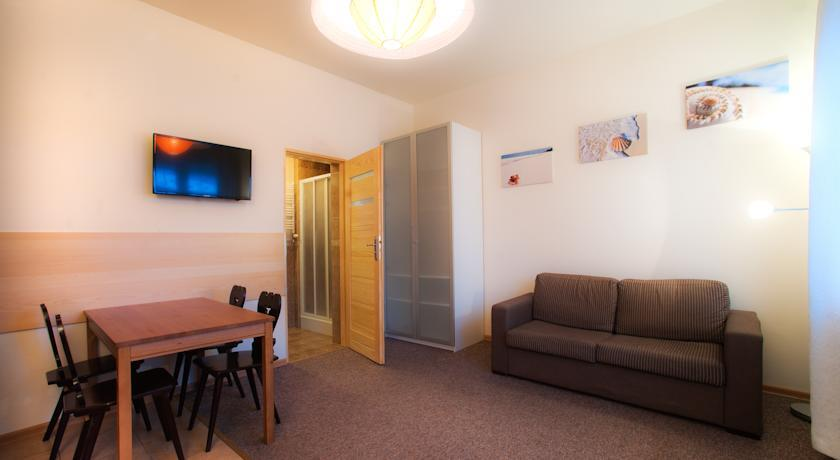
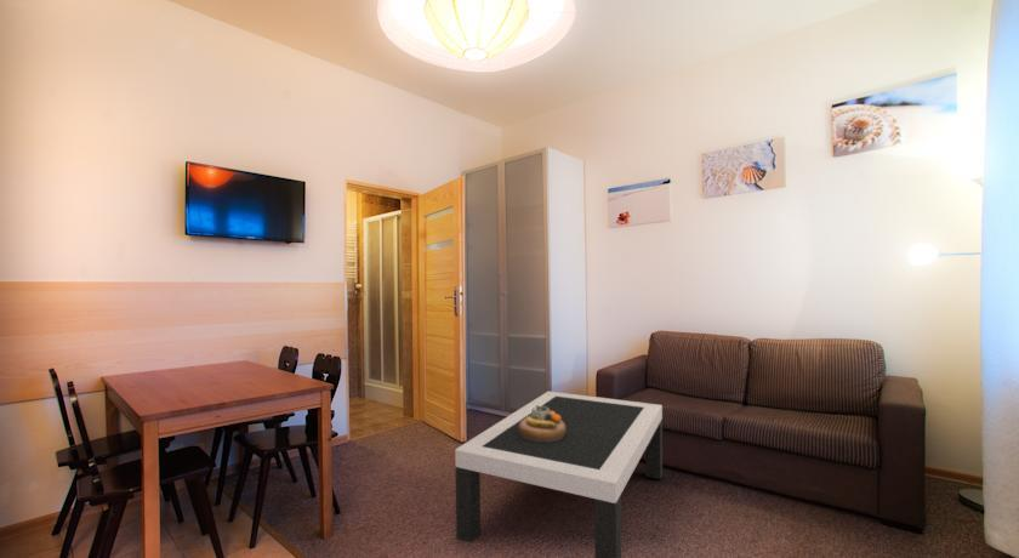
+ coffee table [454,391,664,558]
+ decorative bowl [519,405,565,442]
